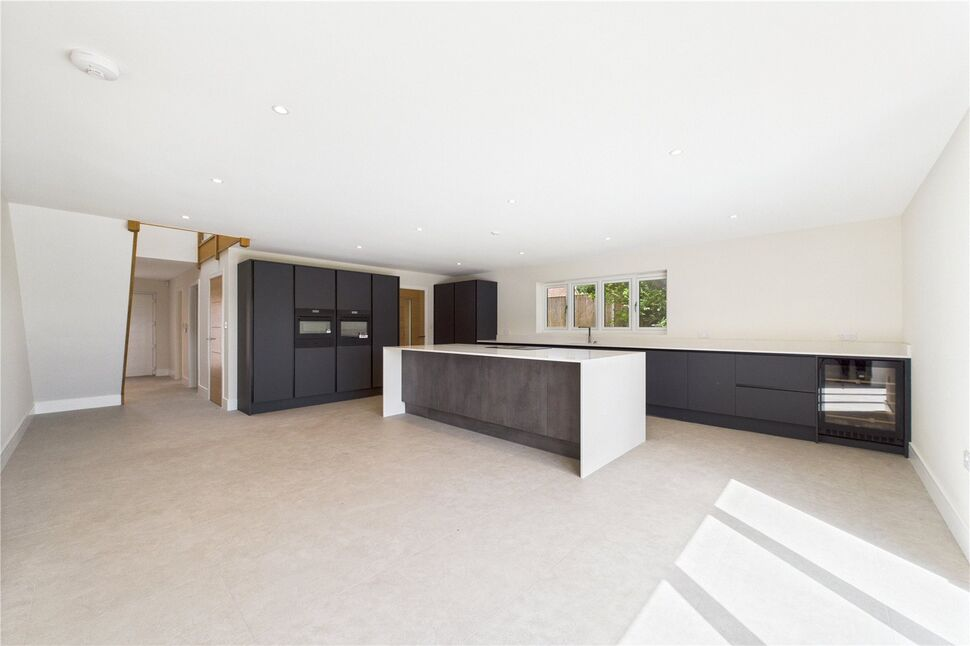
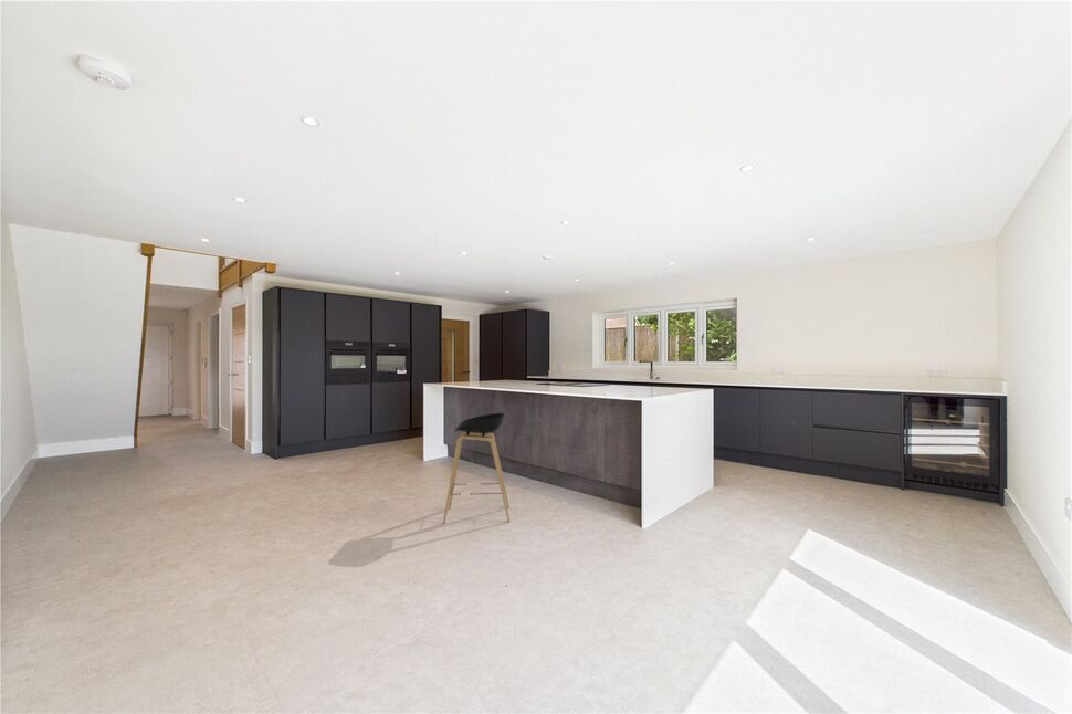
+ stool [442,412,511,524]
